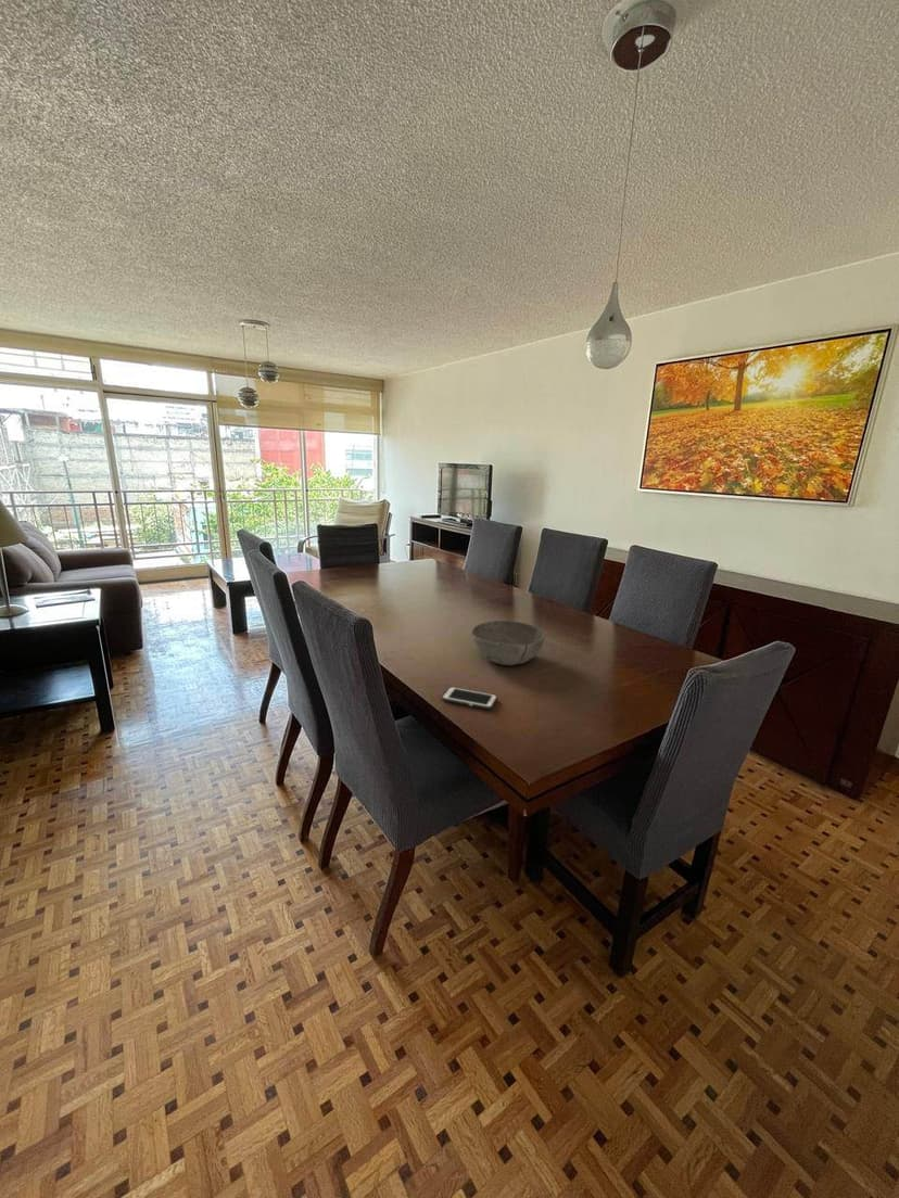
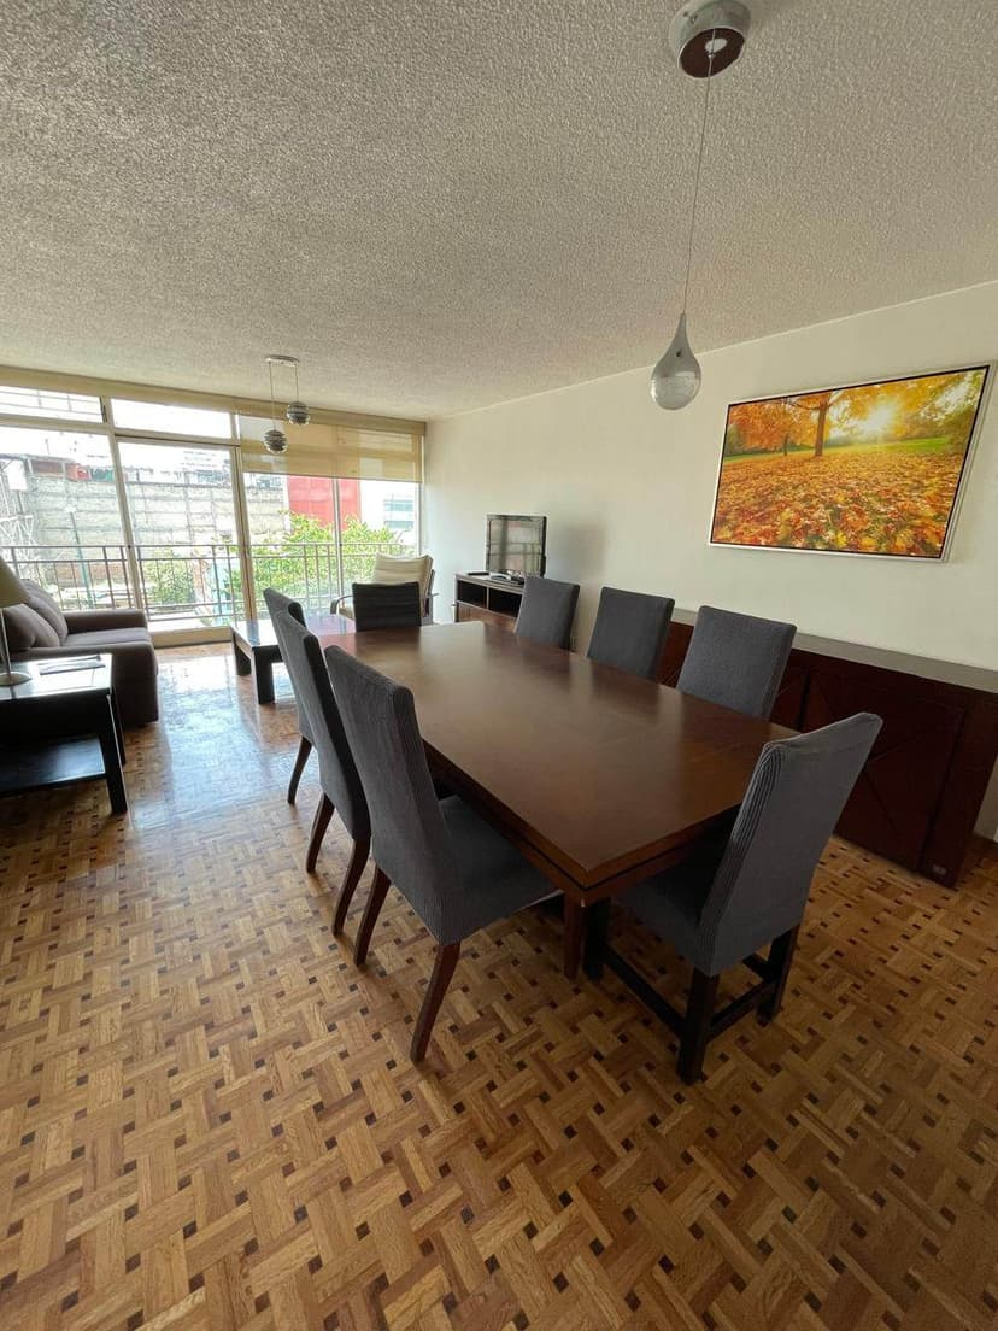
- cell phone [441,686,498,710]
- bowl [470,620,546,666]
